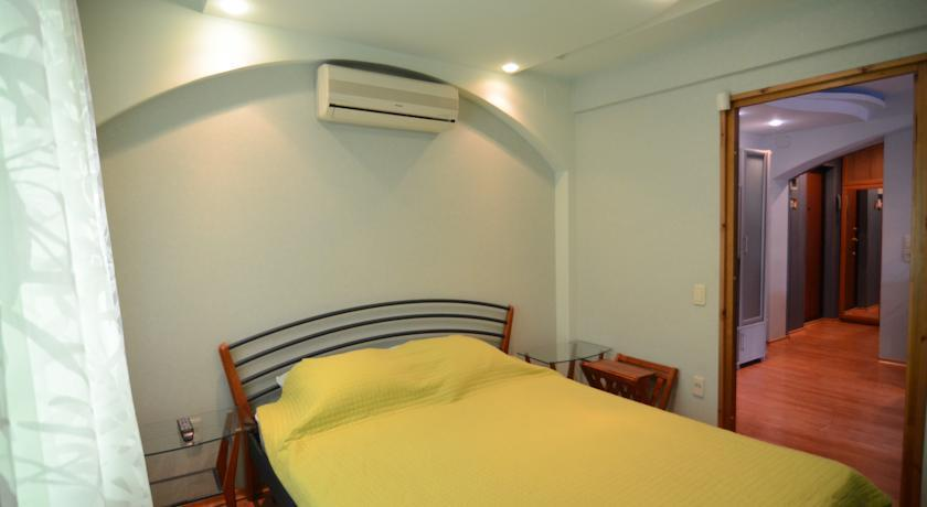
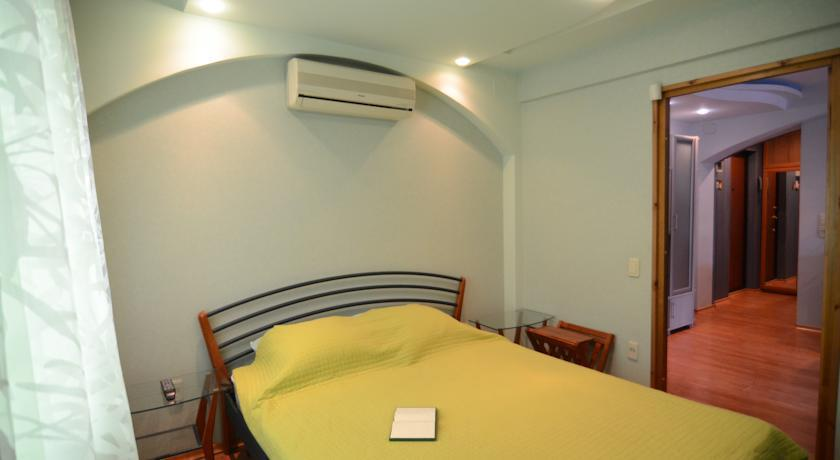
+ hardback book [388,406,437,442]
